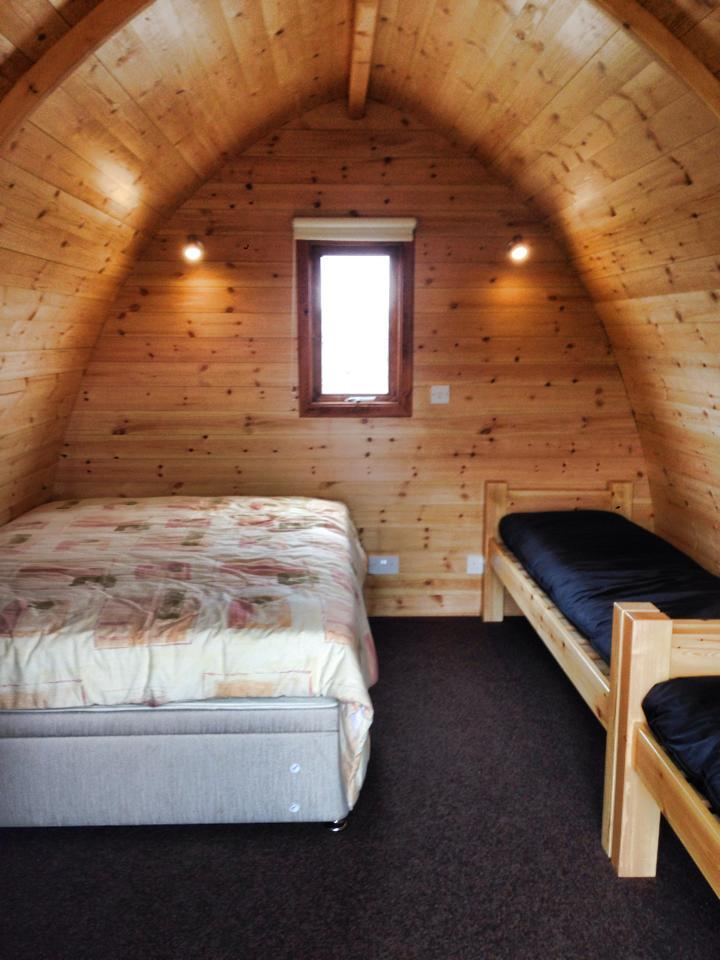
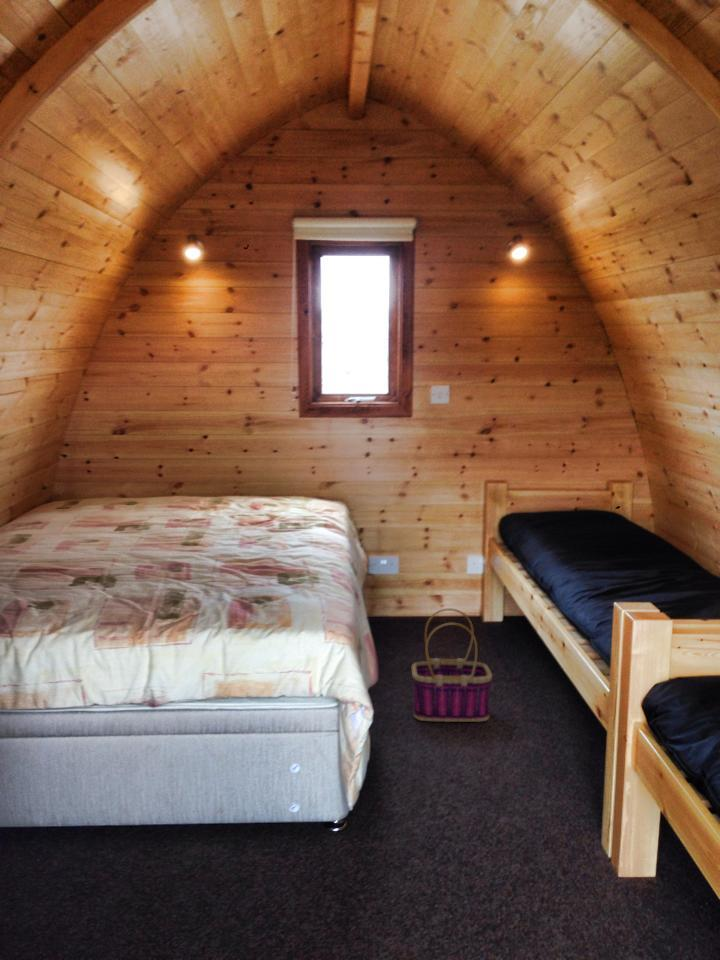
+ basket [411,607,493,723]
